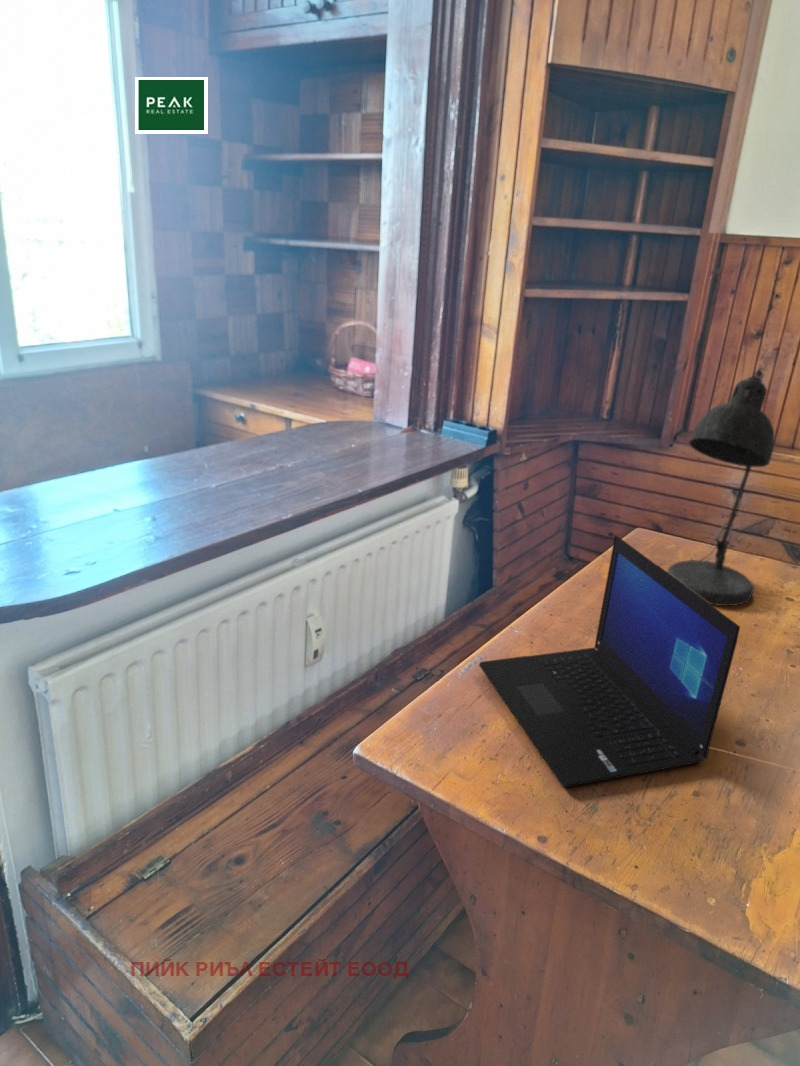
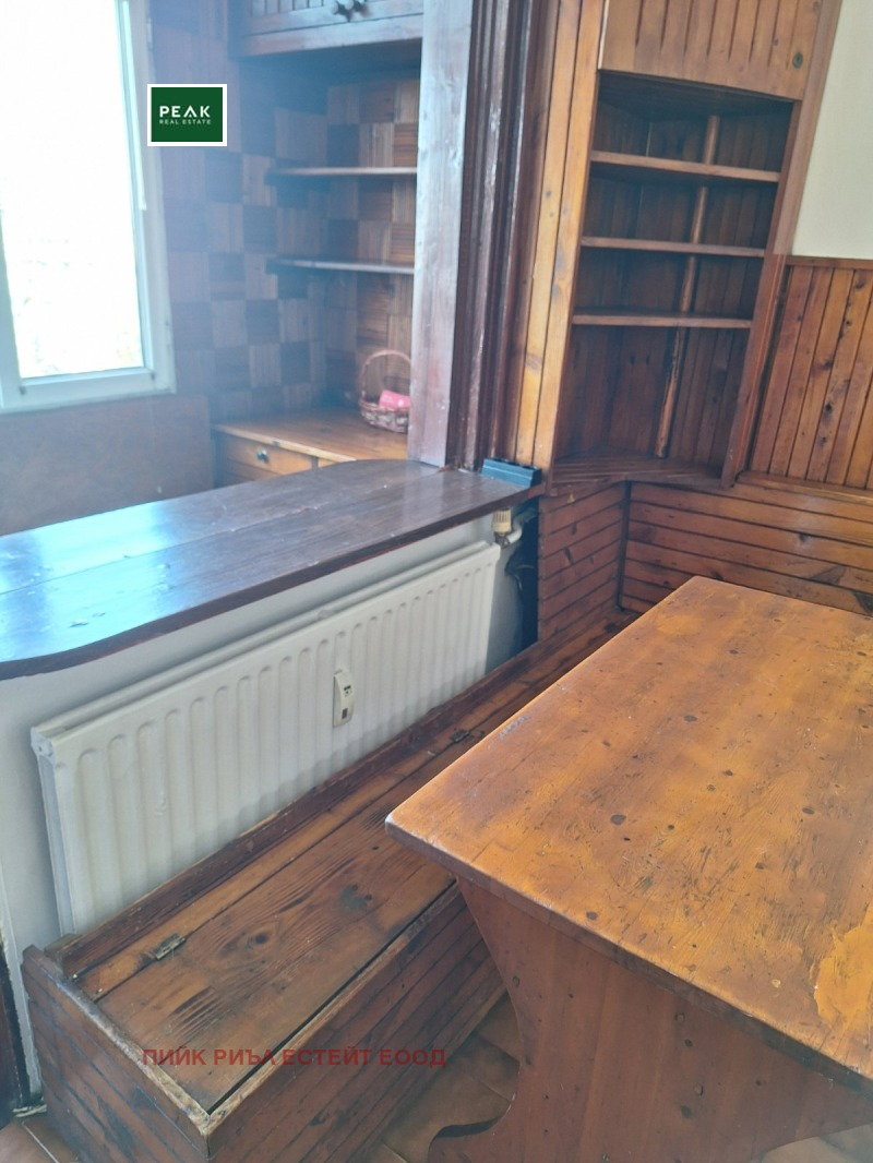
- desk lamp [666,374,775,607]
- laptop [478,534,741,788]
